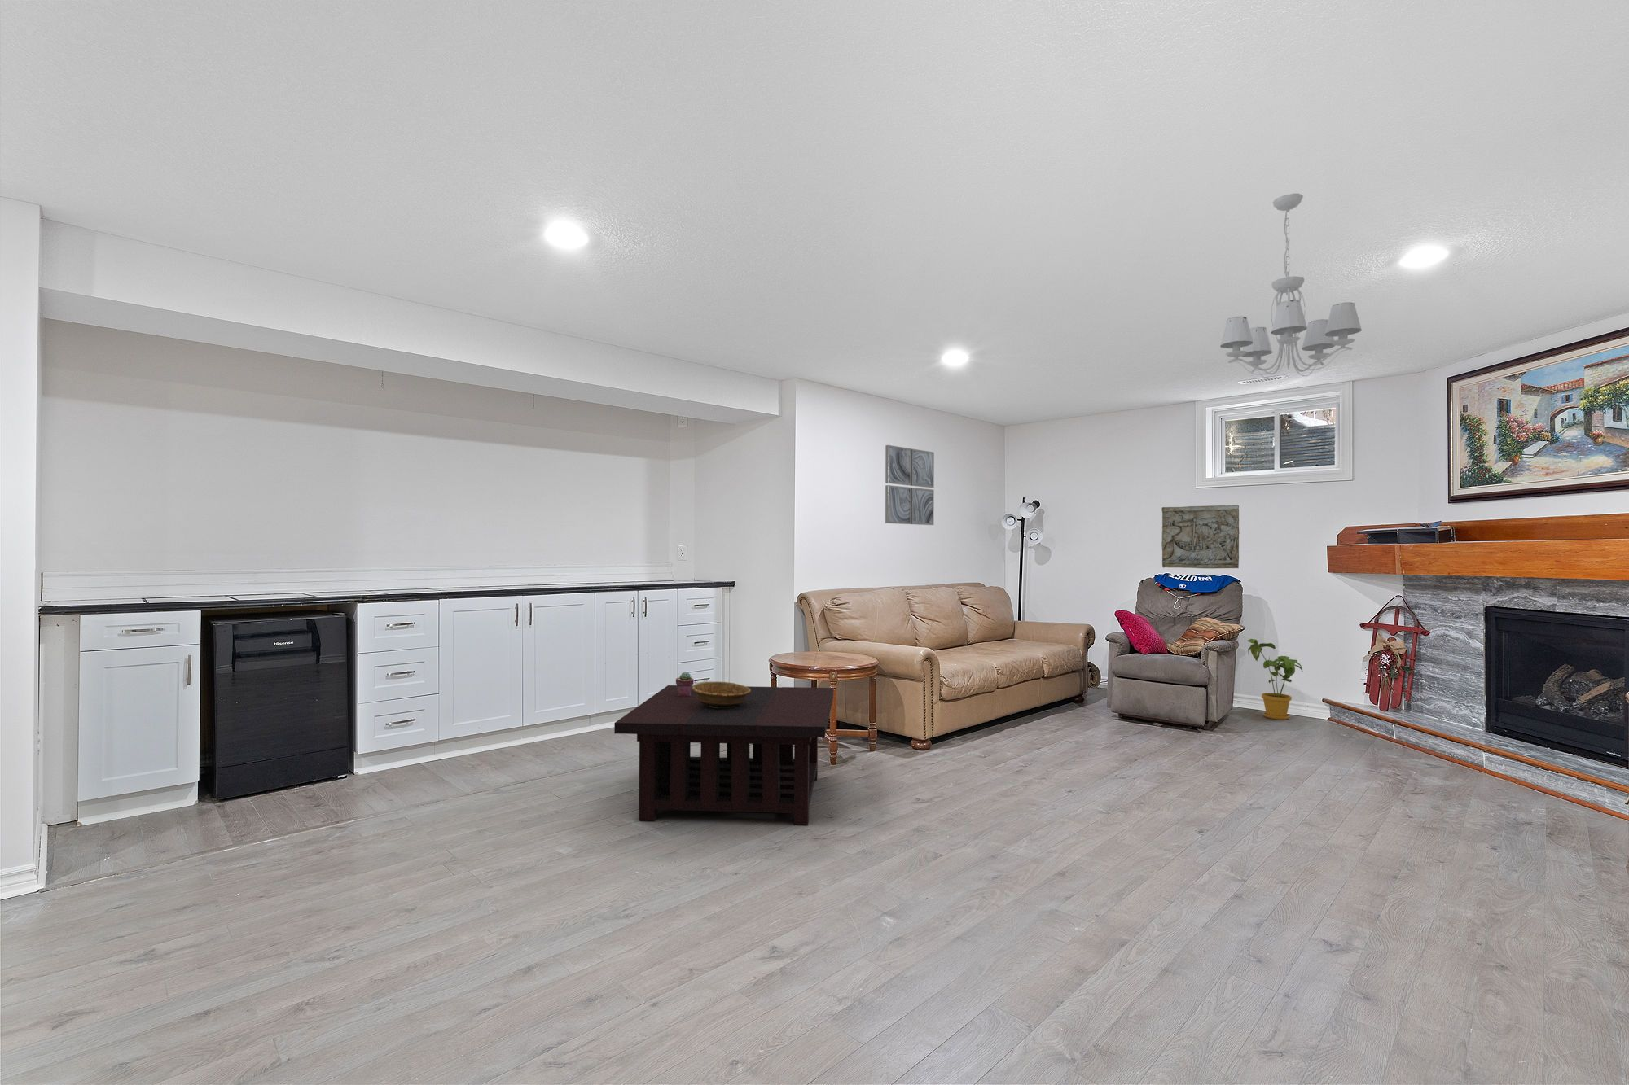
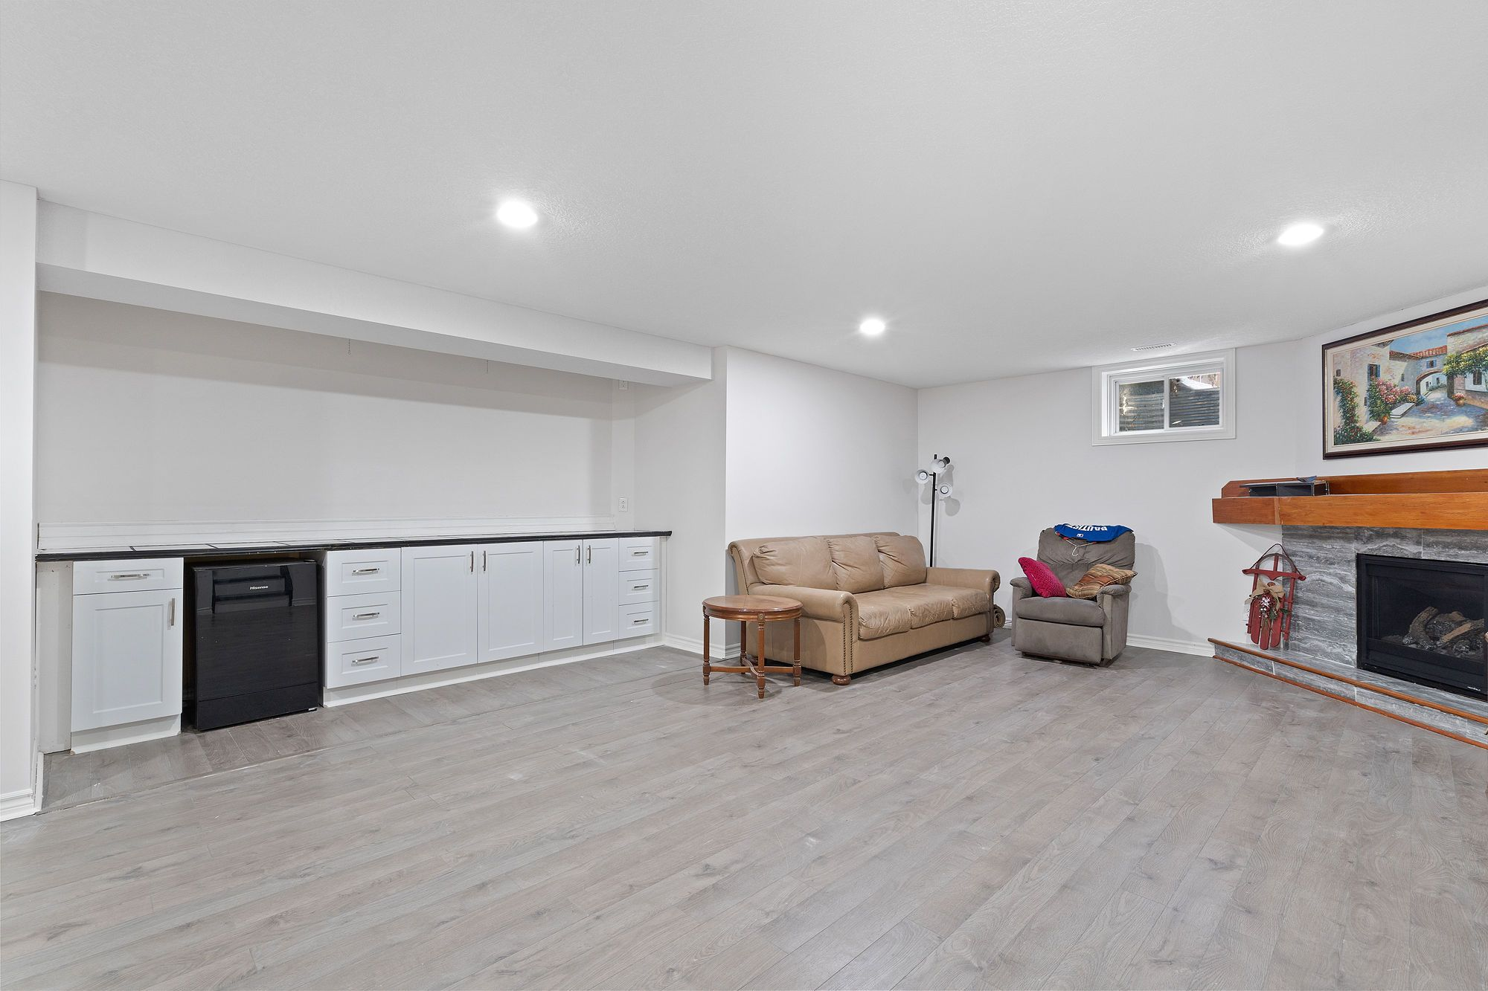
- coffee table [613,684,834,826]
- wall art [884,444,935,526]
- house plant [1247,638,1303,721]
- stone relief [1160,505,1240,569]
- decorative bowl [693,682,751,708]
- potted succulent [676,672,695,696]
- chandelier [1220,193,1363,380]
